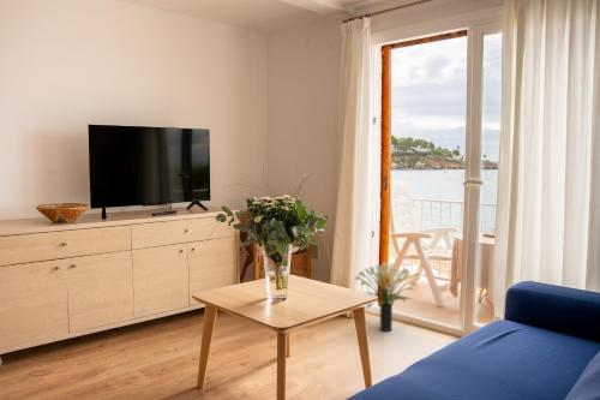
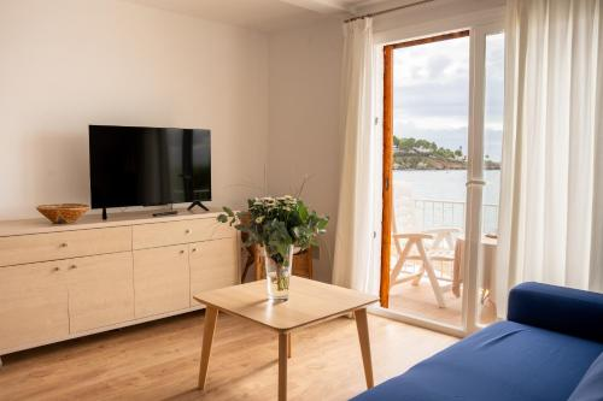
- potted plant [354,262,421,333]
